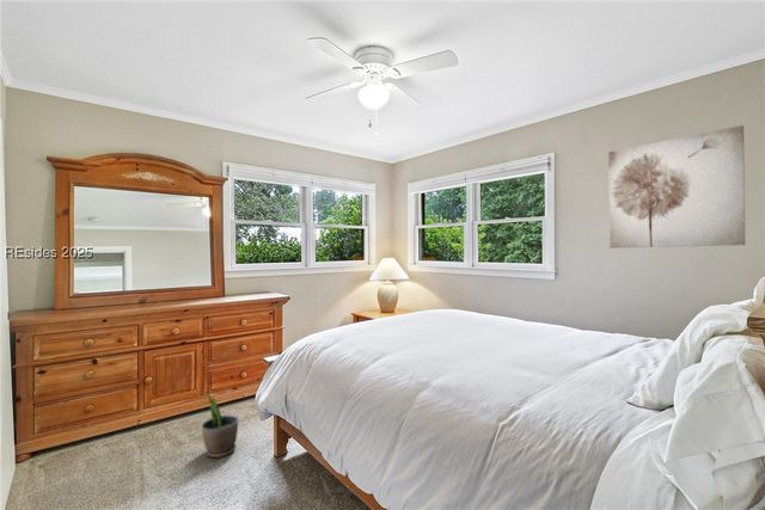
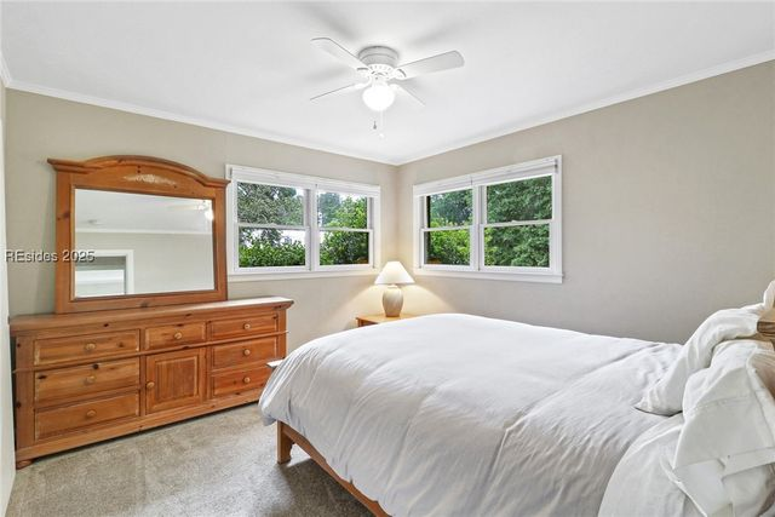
- wall art [607,124,746,250]
- potted plant [201,391,239,459]
